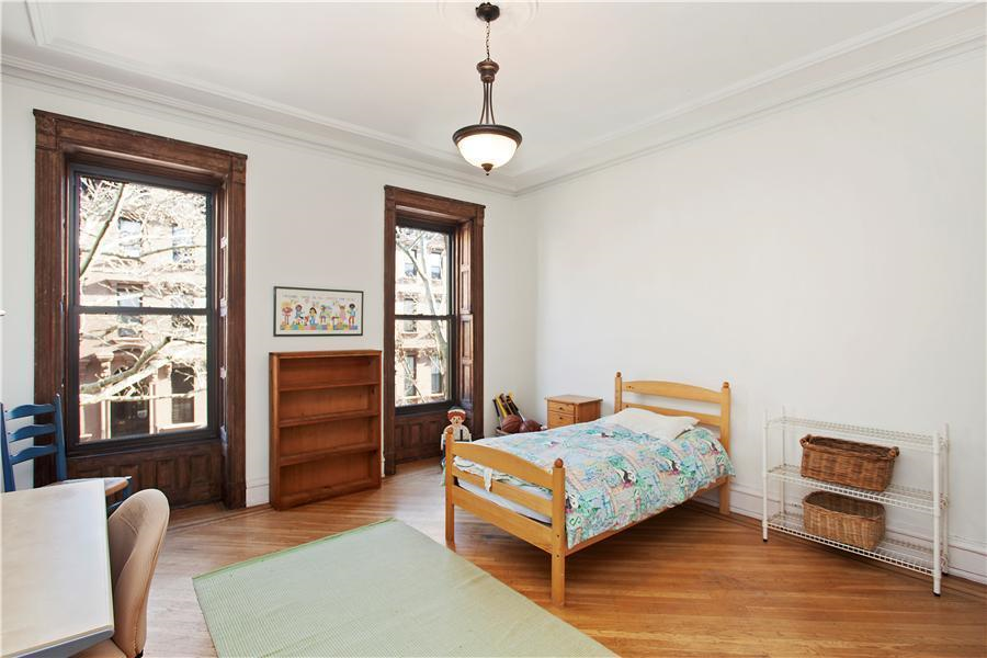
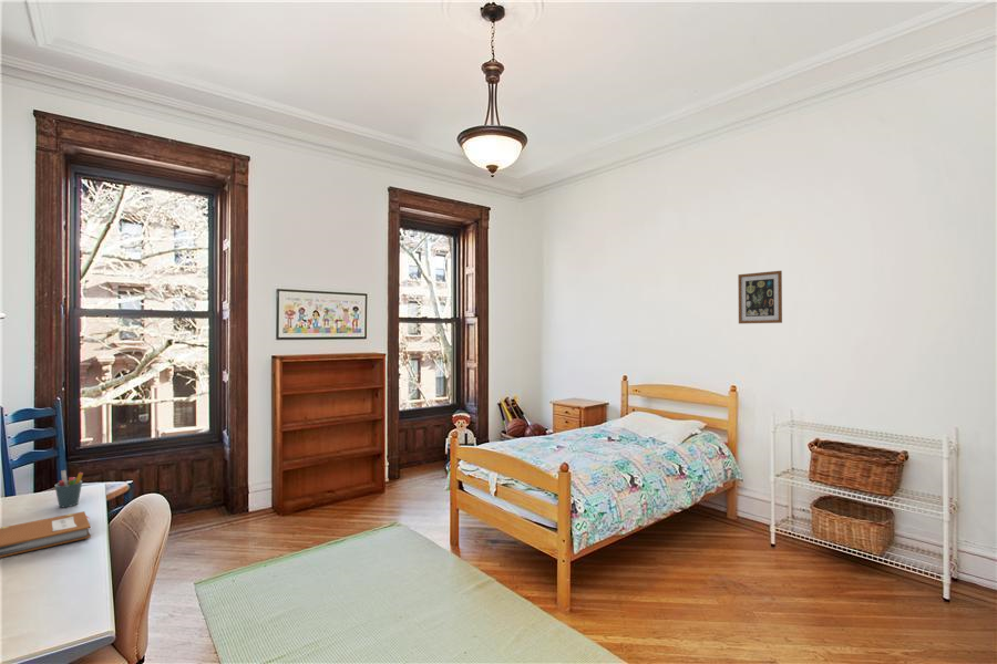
+ notebook [0,510,92,559]
+ pen holder [54,469,84,508]
+ wall art [737,270,783,324]
